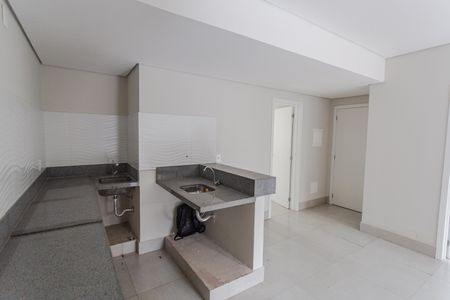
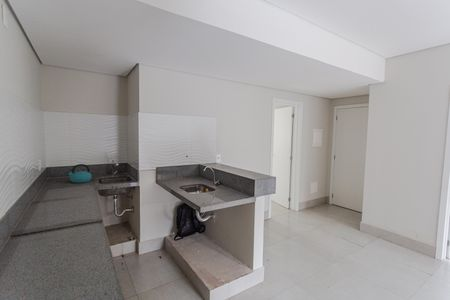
+ kettle [66,163,93,184]
